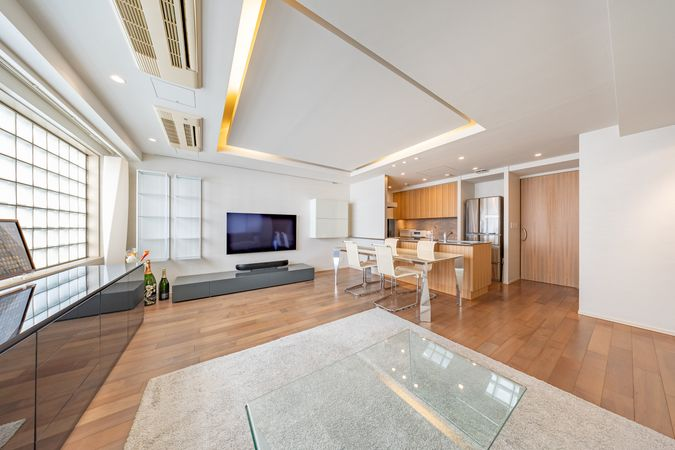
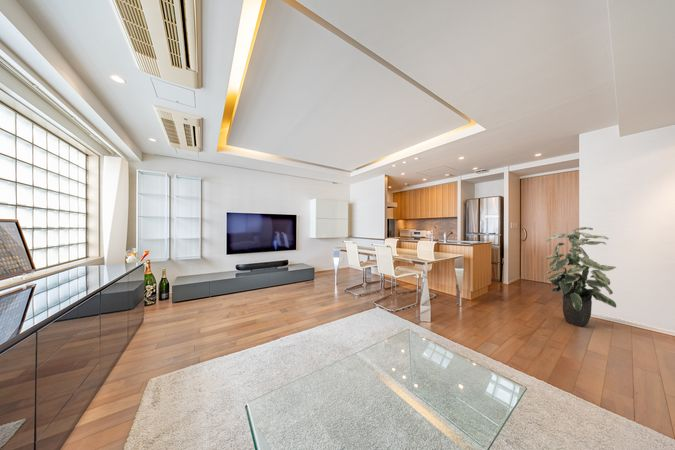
+ indoor plant [545,226,617,328]
